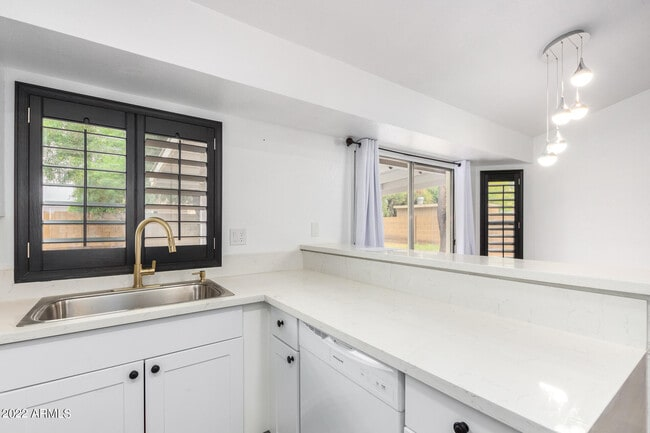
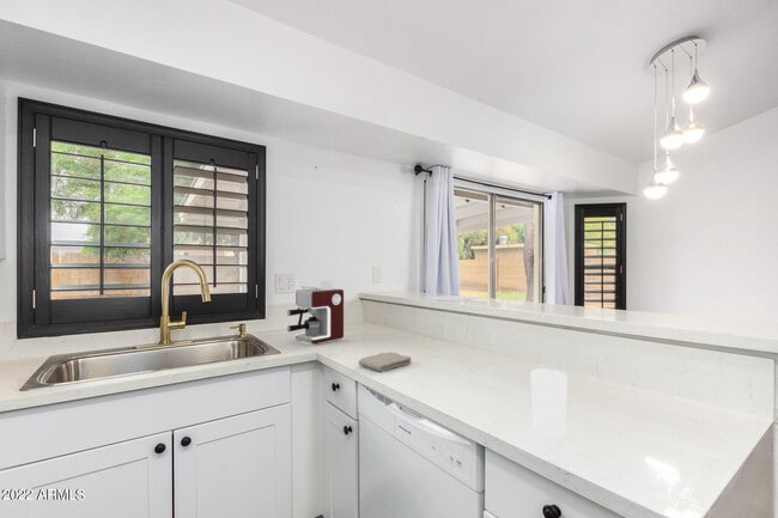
+ cup [530,367,569,437]
+ washcloth [358,351,412,372]
+ coffee maker [286,279,345,346]
